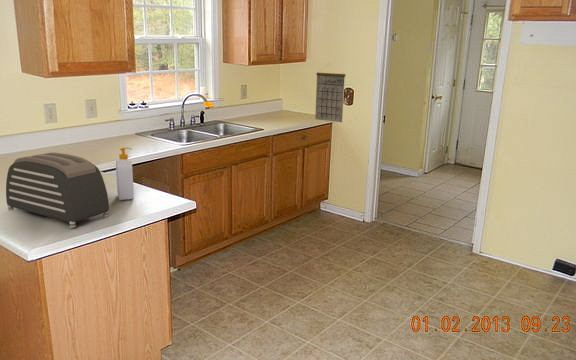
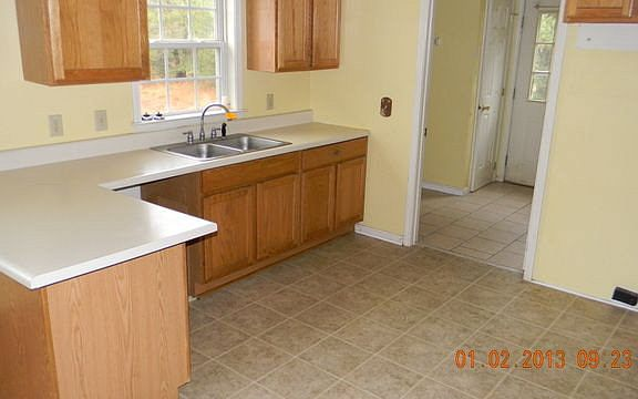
- soap bottle [115,147,135,201]
- toaster [5,152,110,229]
- calendar [314,63,347,123]
